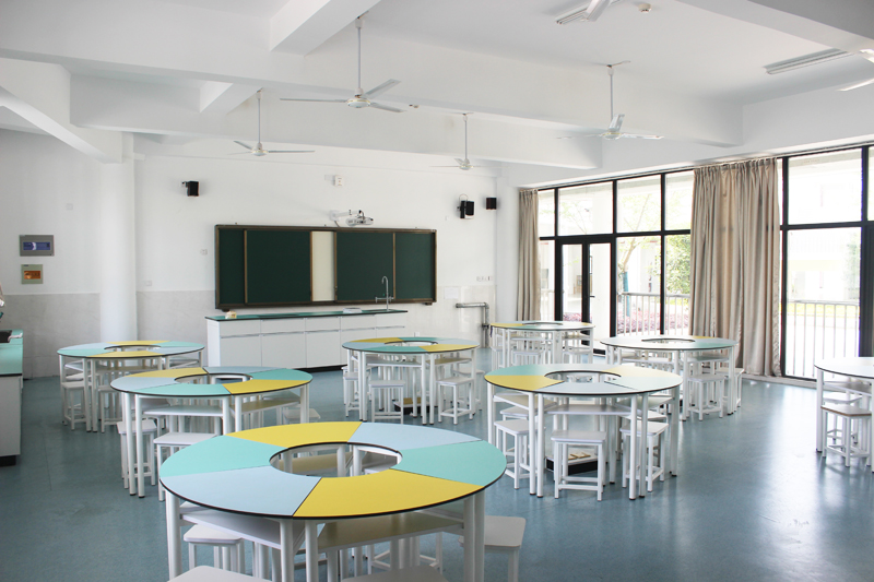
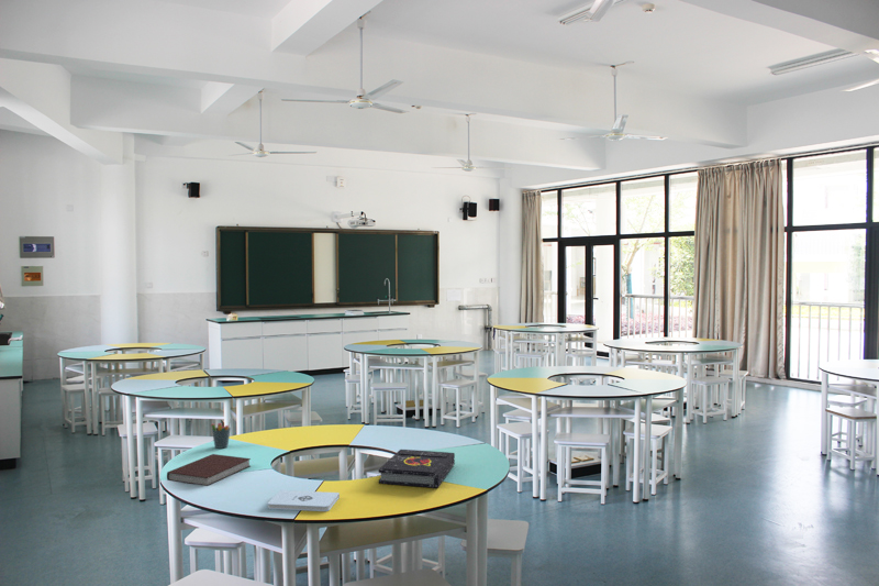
+ pen holder [210,418,232,450]
+ book [378,449,456,489]
+ notepad [267,489,341,512]
+ notebook [166,453,252,487]
